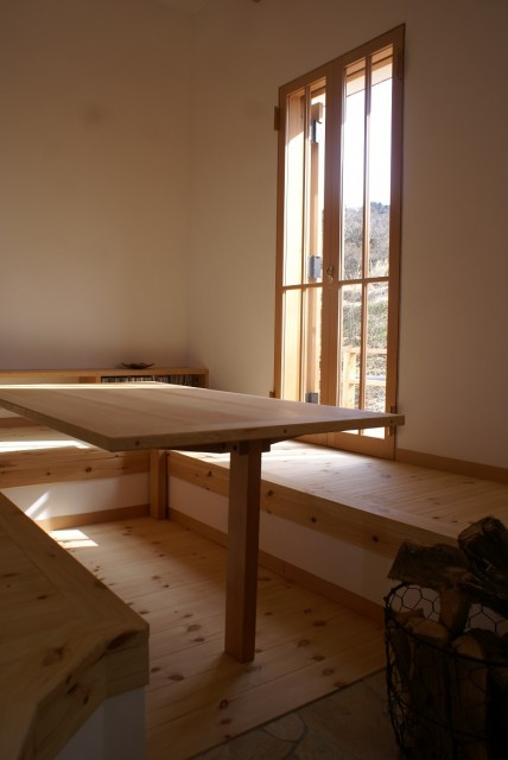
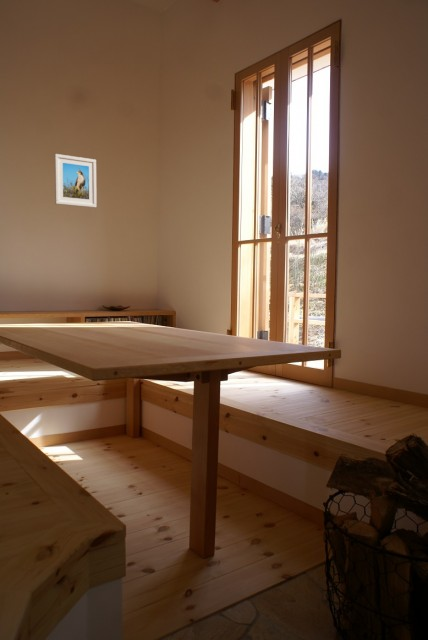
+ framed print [54,153,97,209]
